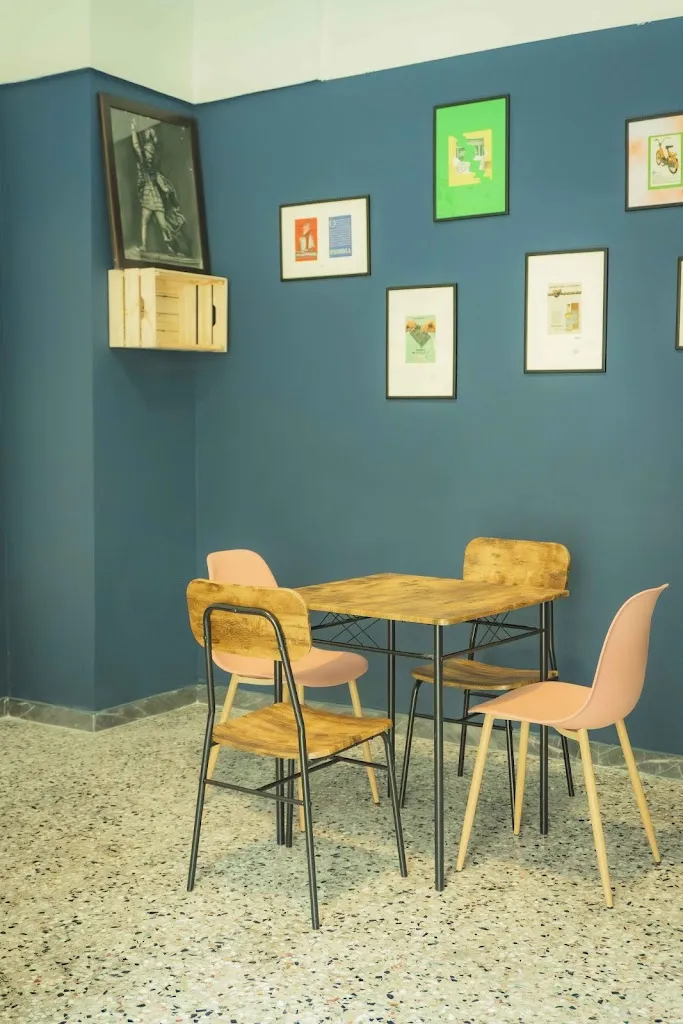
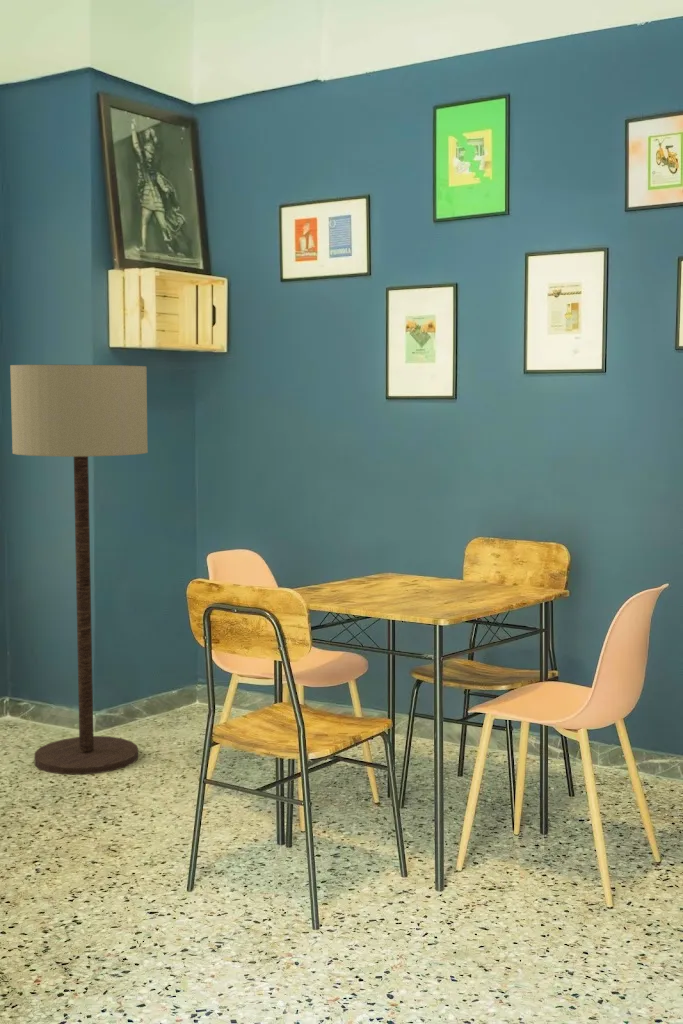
+ floor lamp [9,364,149,776]
